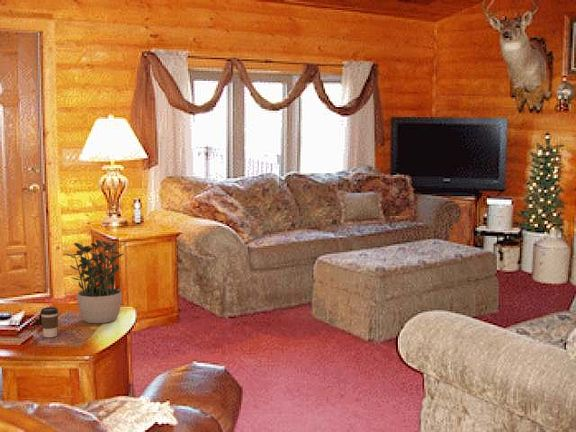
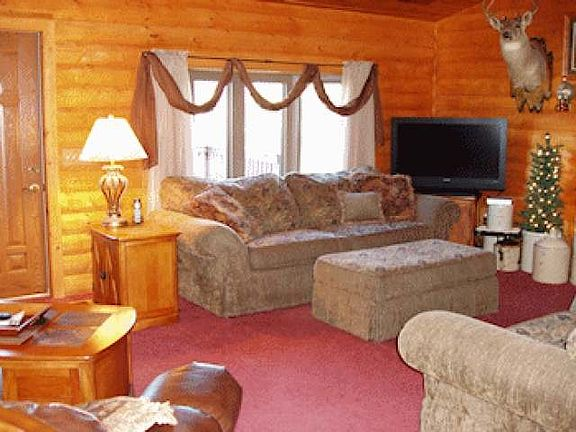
- coffee cup [39,306,60,338]
- potted plant [65,236,127,324]
